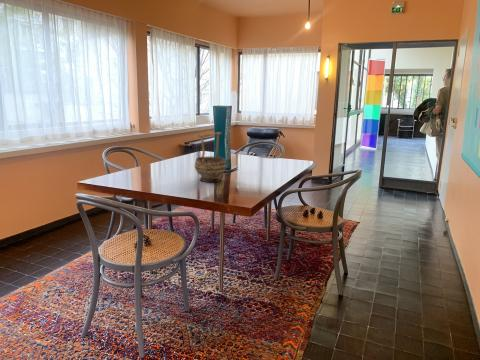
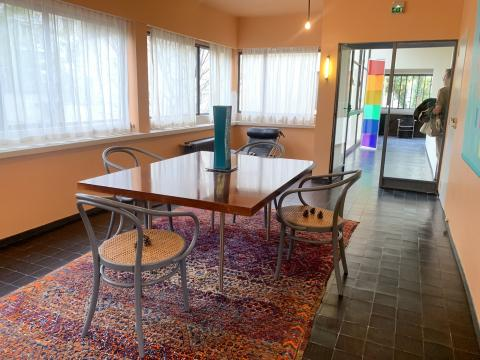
- decorative bowl [194,131,227,183]
